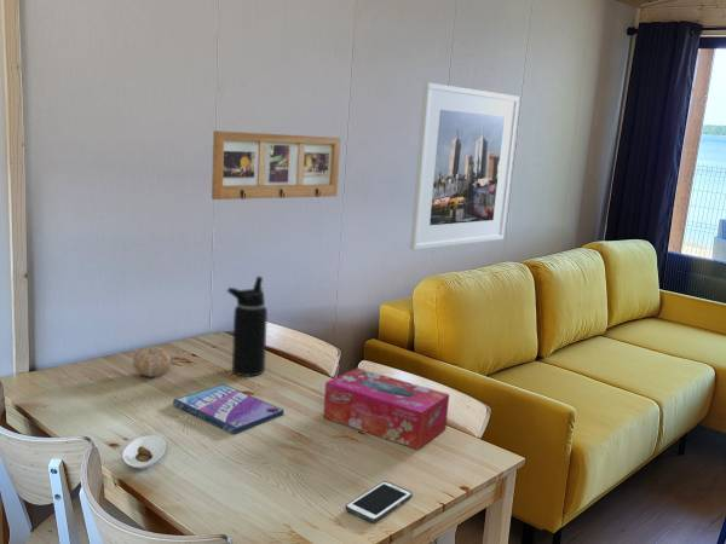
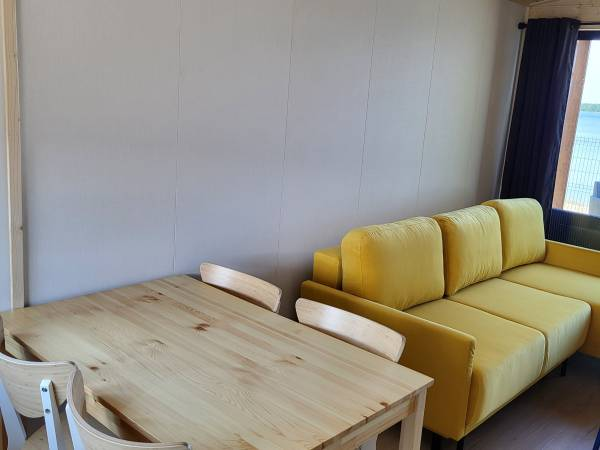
- fruit [132,346,172,378]
- picture frame [211,129,341,201]
- tissue box [322,366,450,451]
- water bottle [225,274,269,377]
- cell phone [345,480,414,523]
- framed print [409,81,520,251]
- saucer [121,434,167,470]
- video game case [172,383,284,435]
